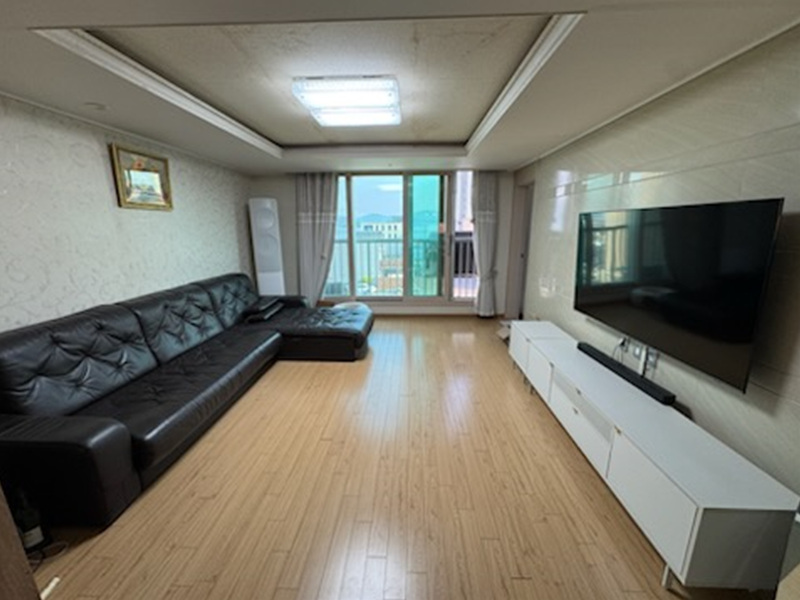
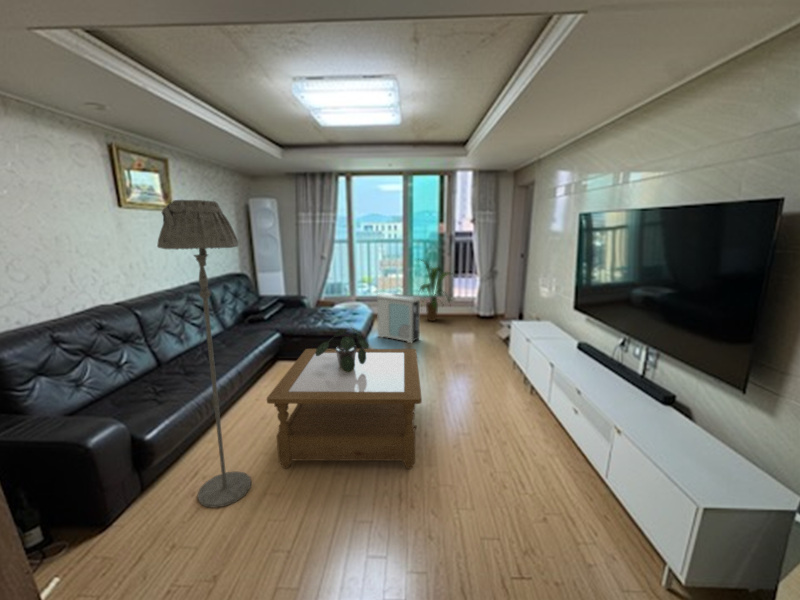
+ house plant [417,258,459,322]
+ air purifier [376,291,421,344]
+ coffee table [266,348,423,470]
+ floor lamp [156,199,252,509]
+ potted plant [315,327,370,373]
